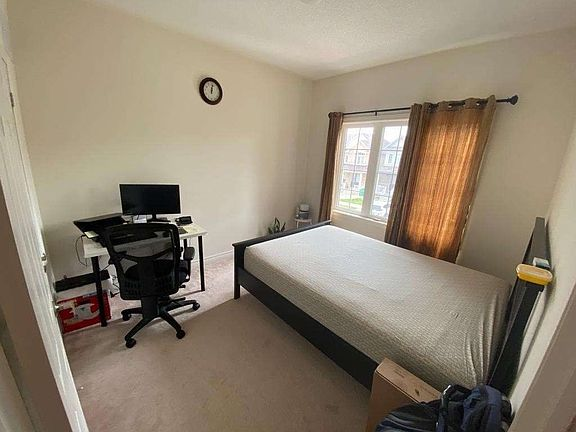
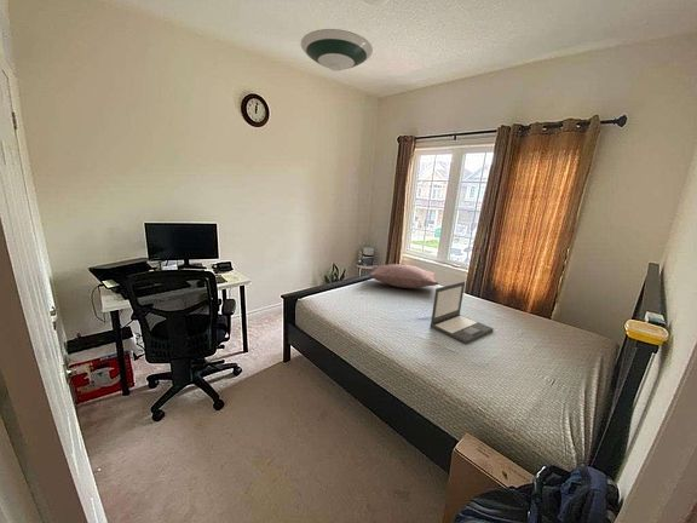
+ laptop [430,281,495,345]
+ pillow [368,263,439,289]
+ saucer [300,28,374,73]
